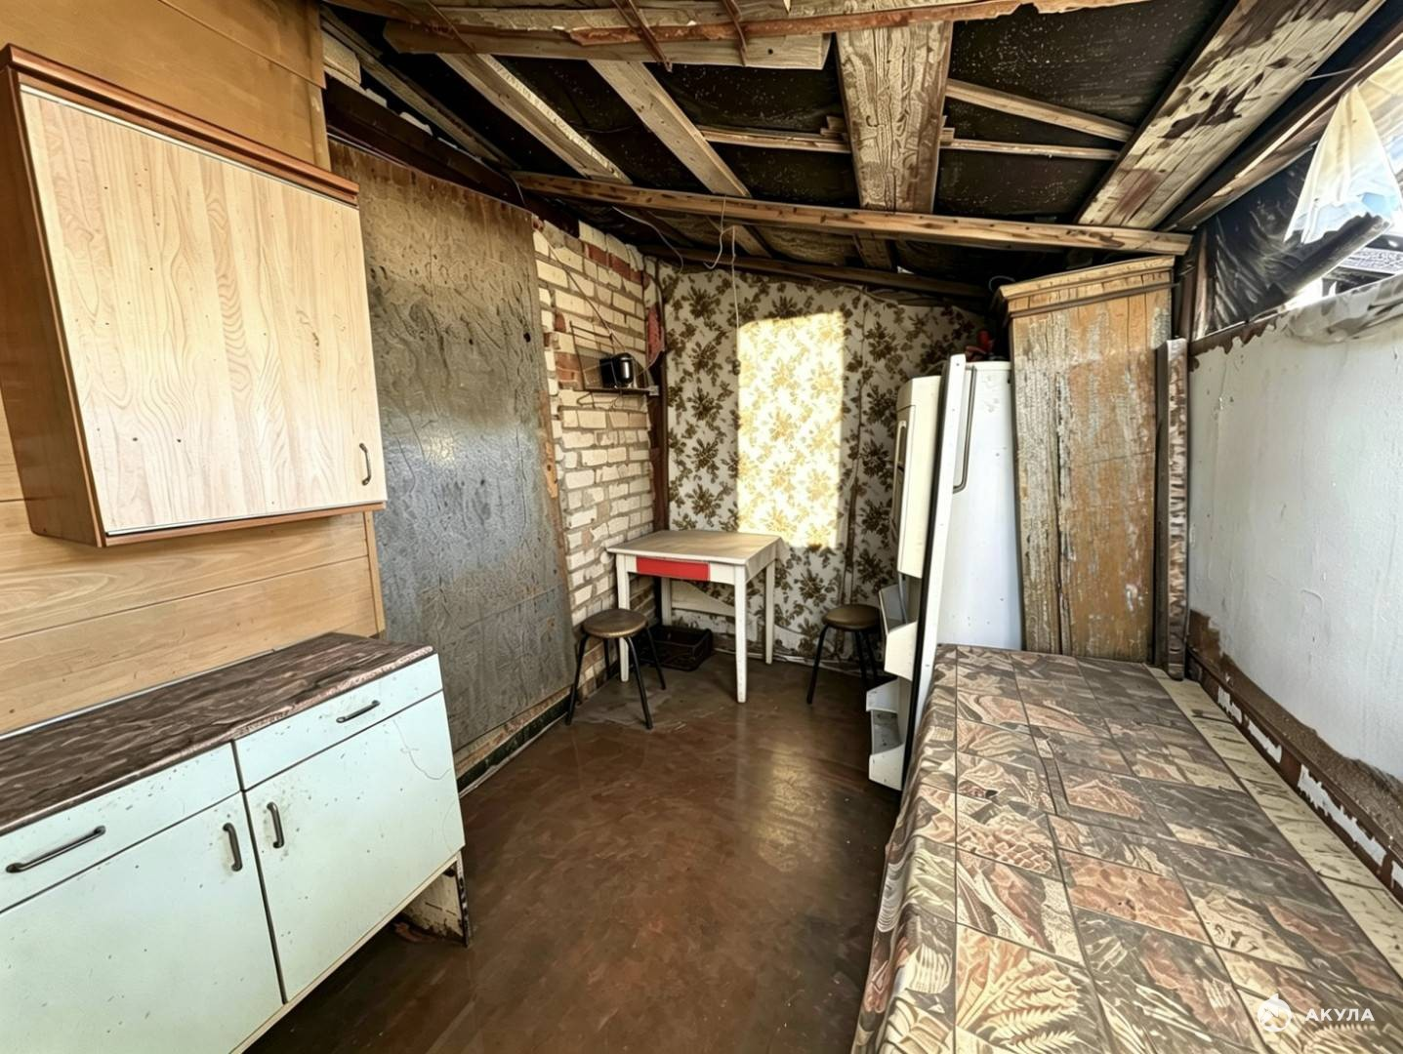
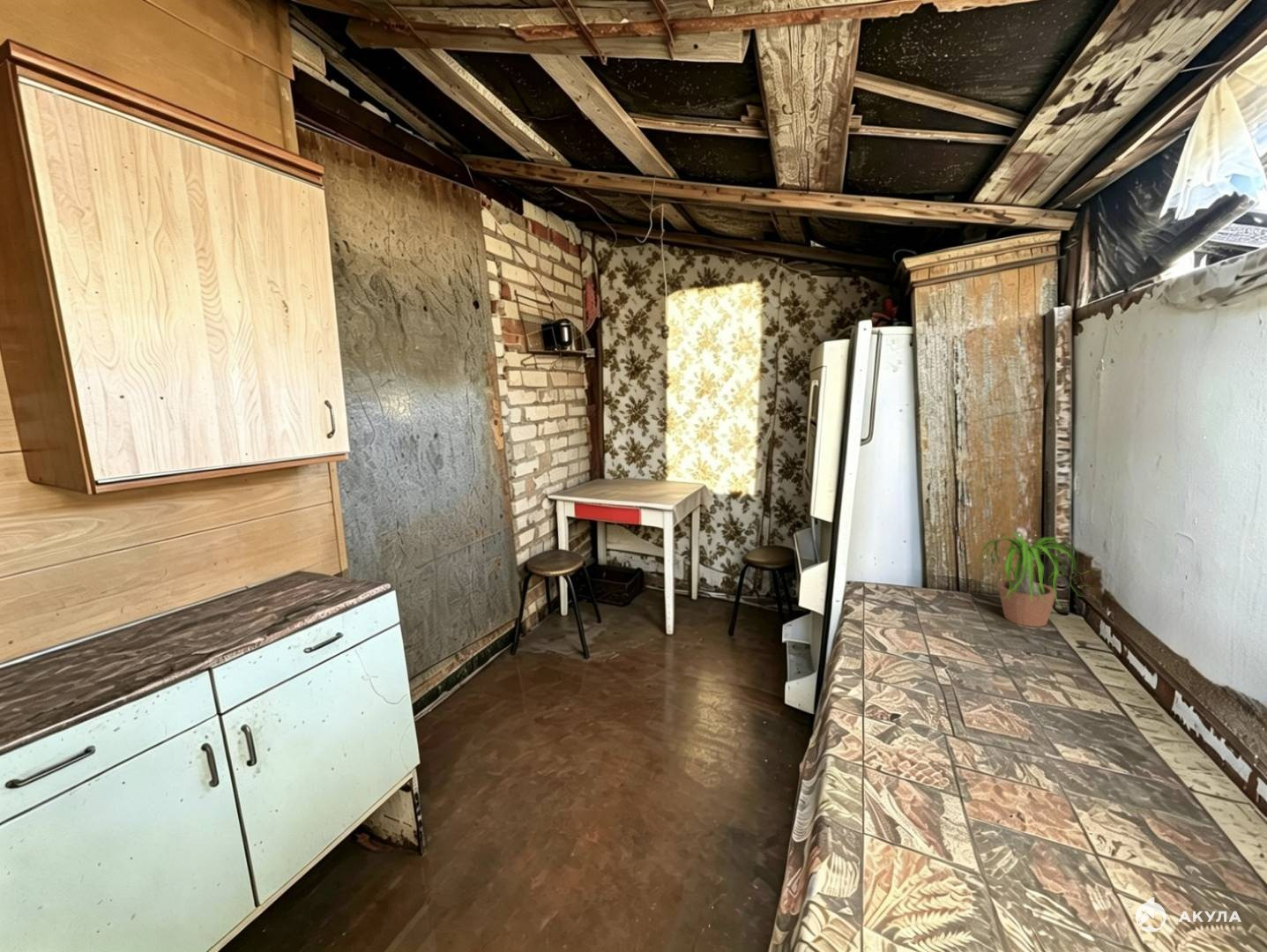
+ potted plant [971,532,1094,628]
